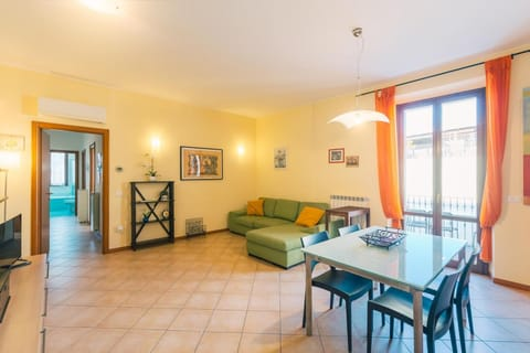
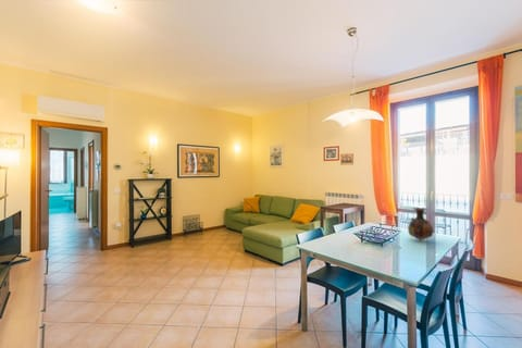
+ vase [407,207,434,241]
